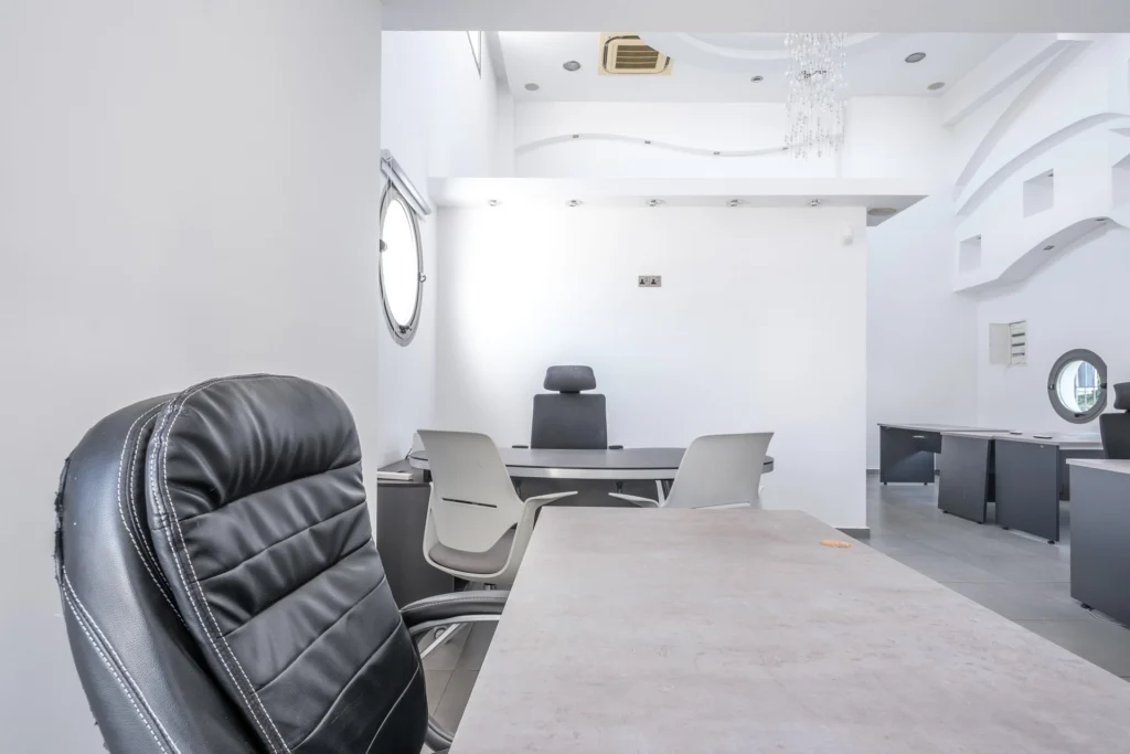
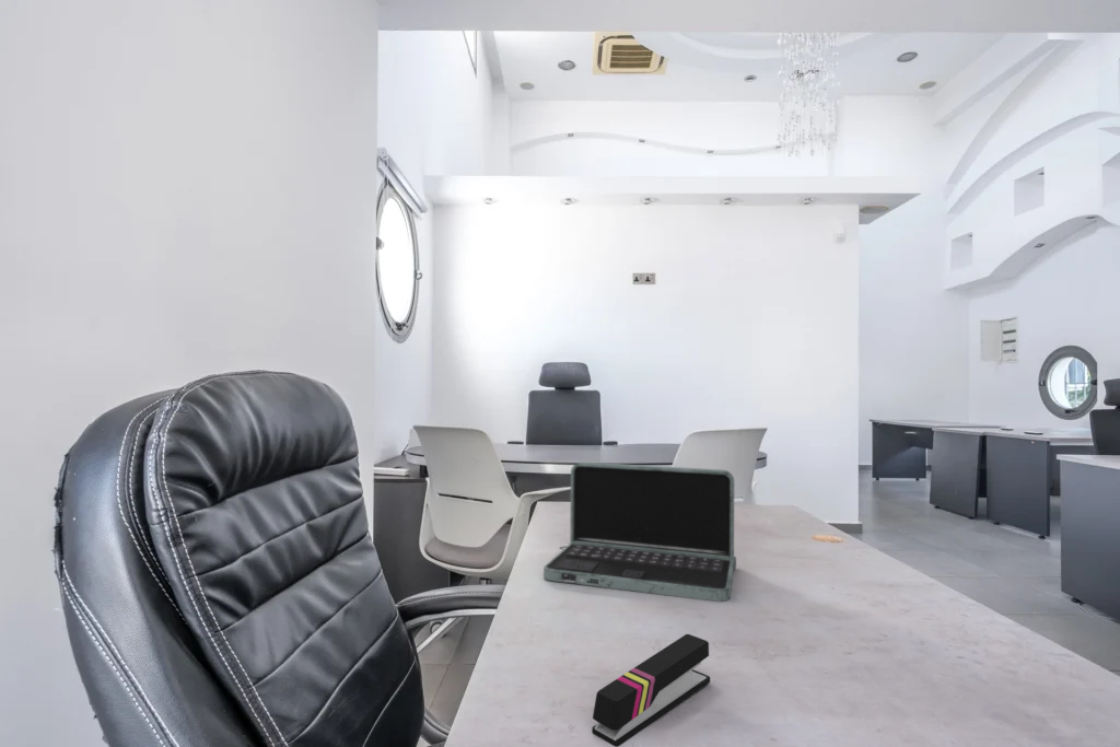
+ laptop [542,462,737,603]
+ stapler [591,633,711,747]
